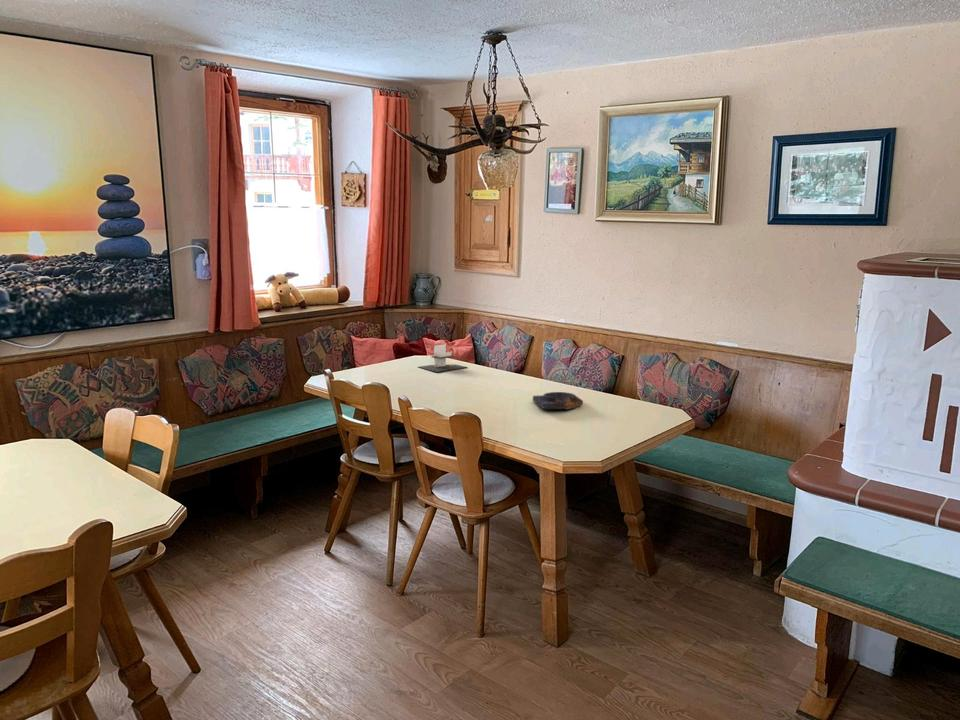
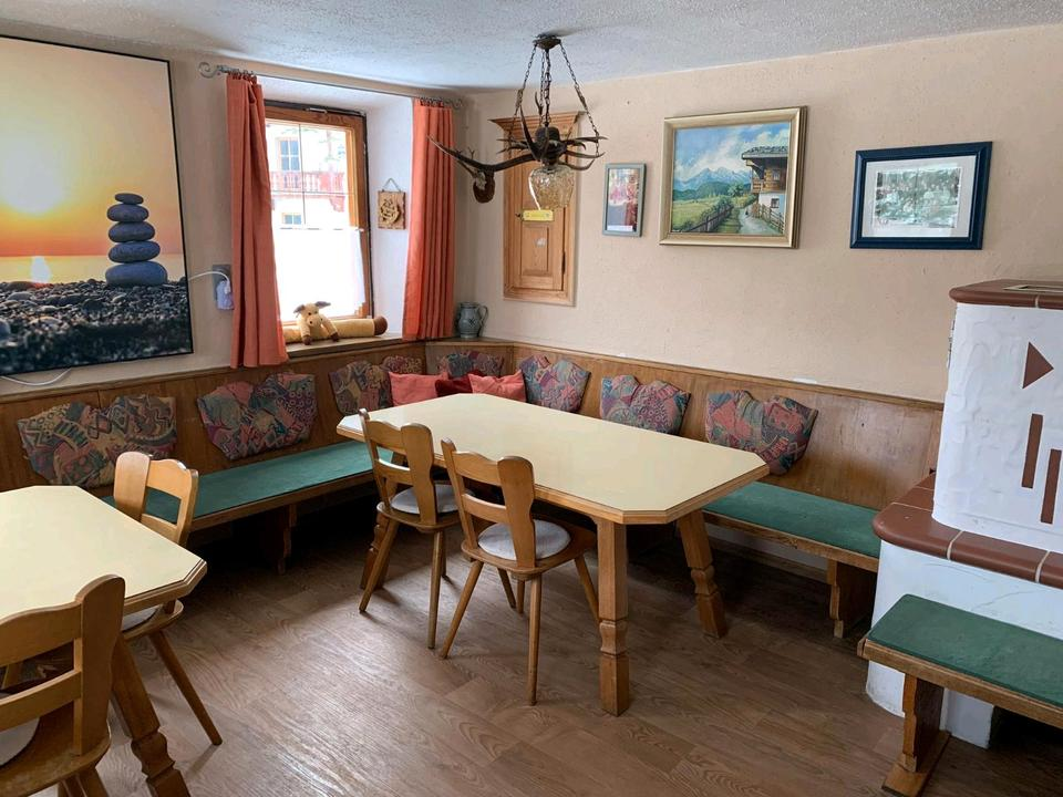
- napkin holder [418,344,468,373]
- decorative bowl [532,391,584,410]
